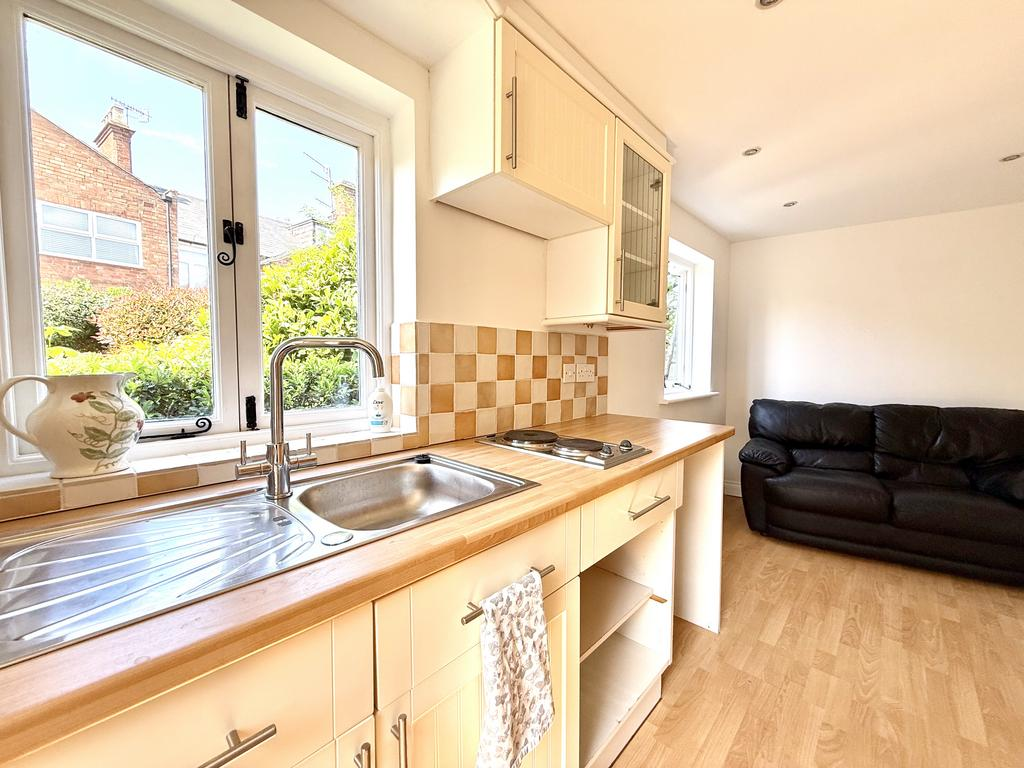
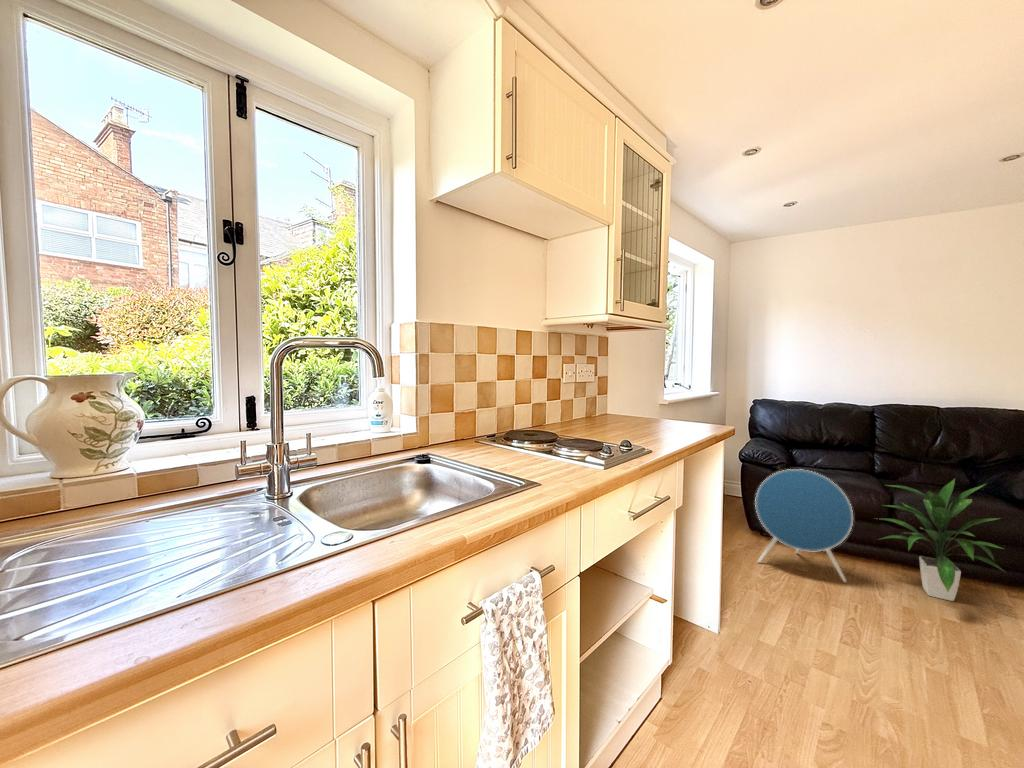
+ speaker [754,468,854,583]
+ indoor plant [874,478,1008,602]
